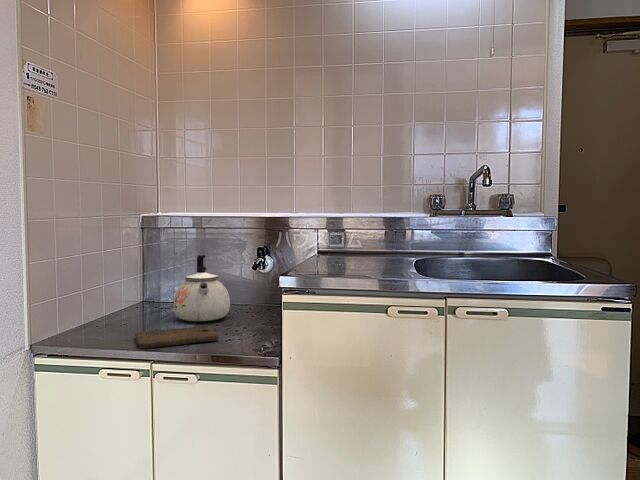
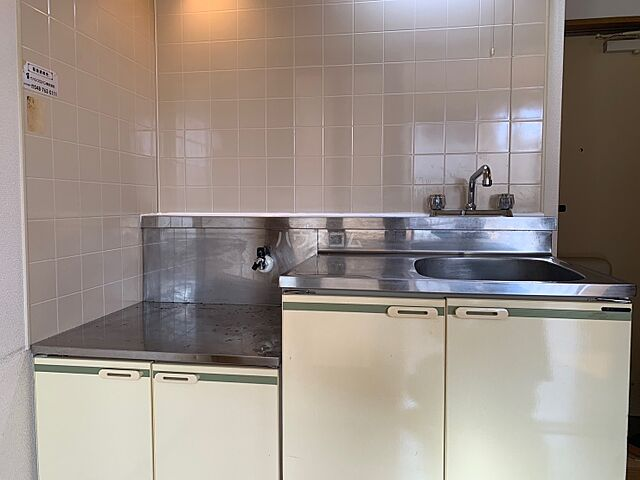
- cutting board [134,325,219,350]
- kettle [173,254,231,322]
